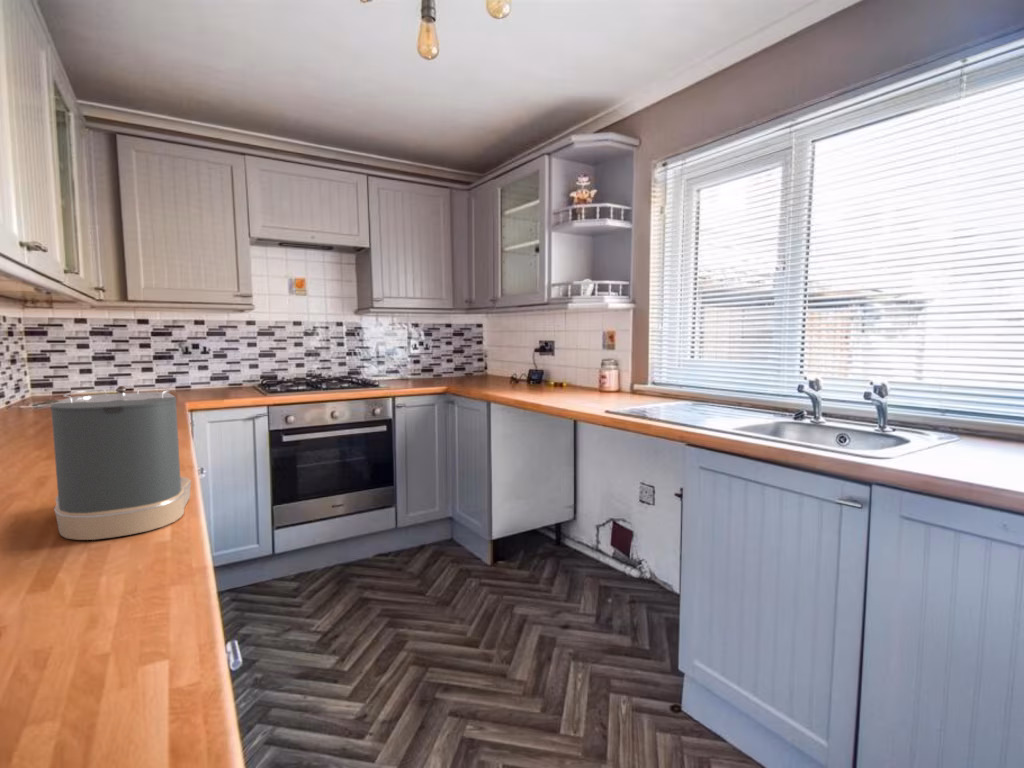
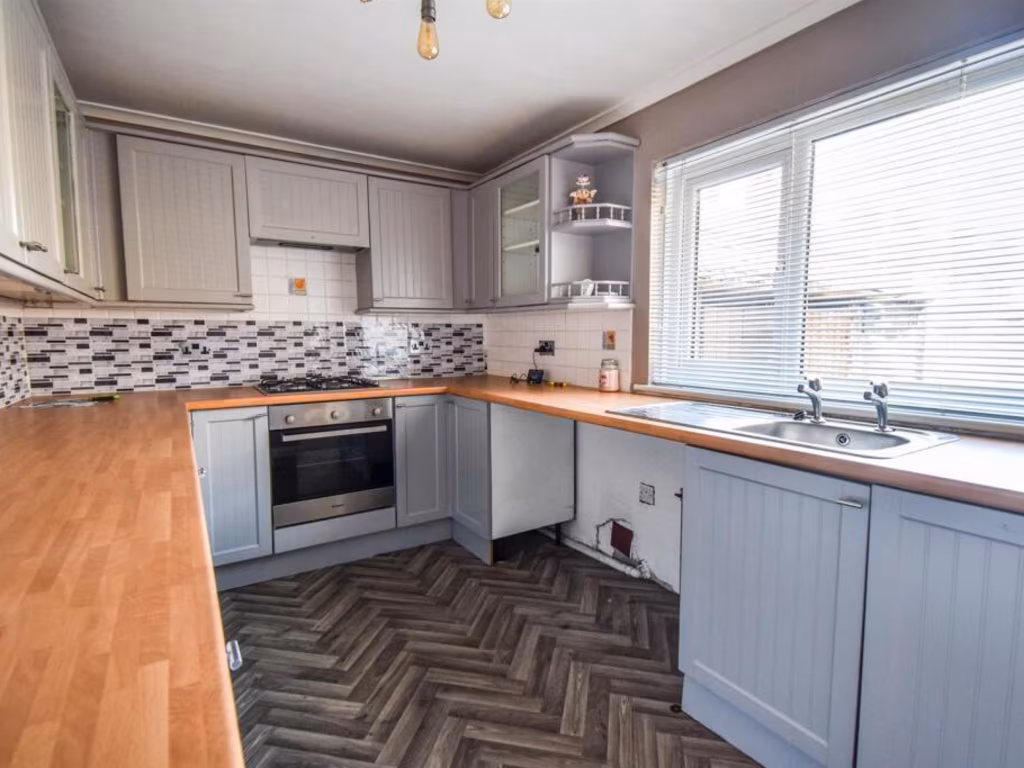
- coffee maker [50,385,192,541]
